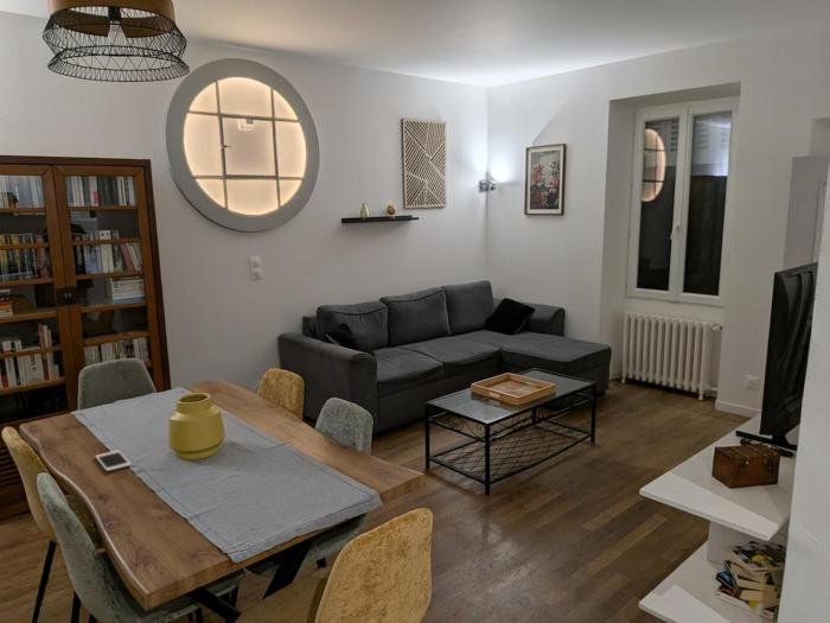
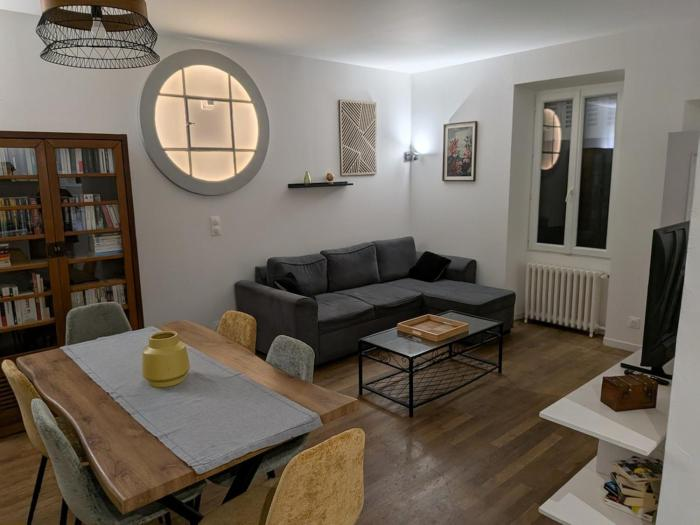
- cell phone [94,449,132,472]
